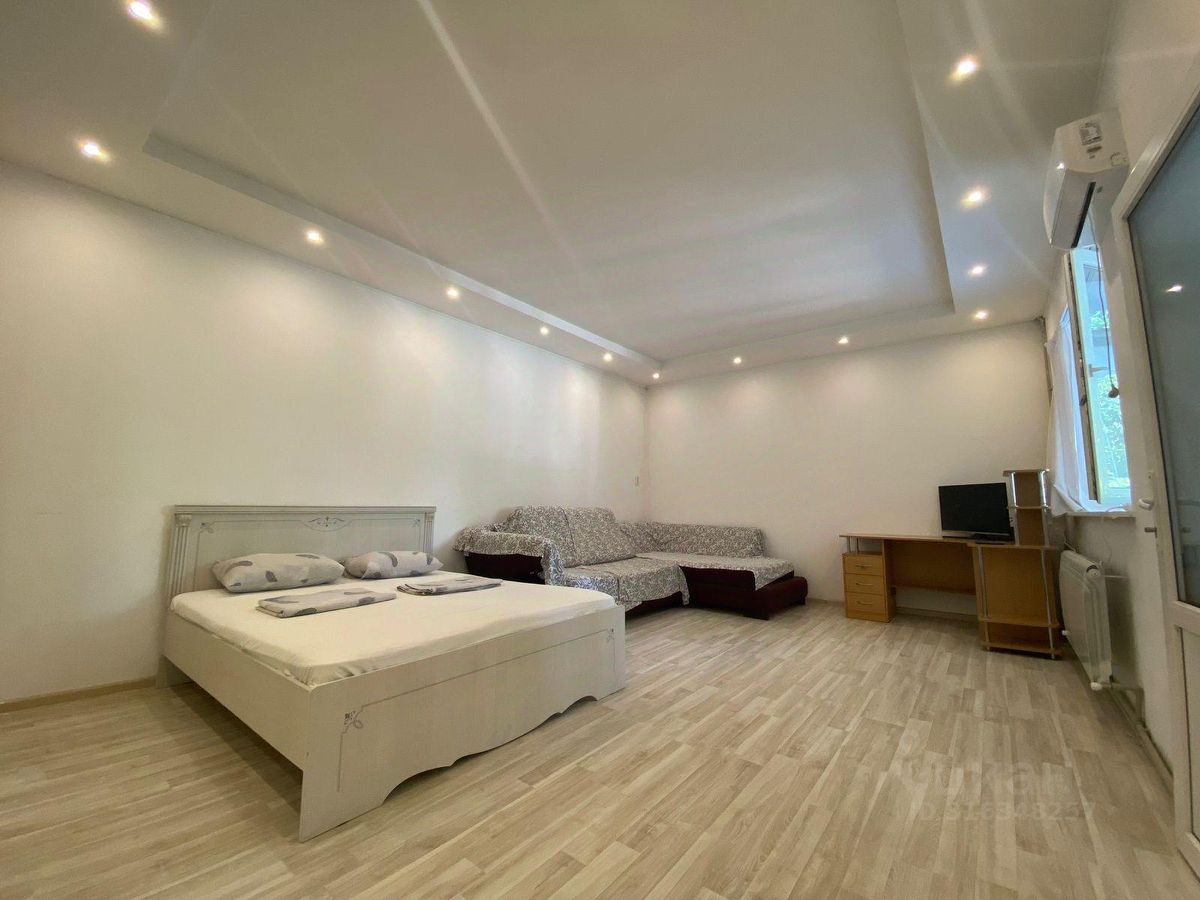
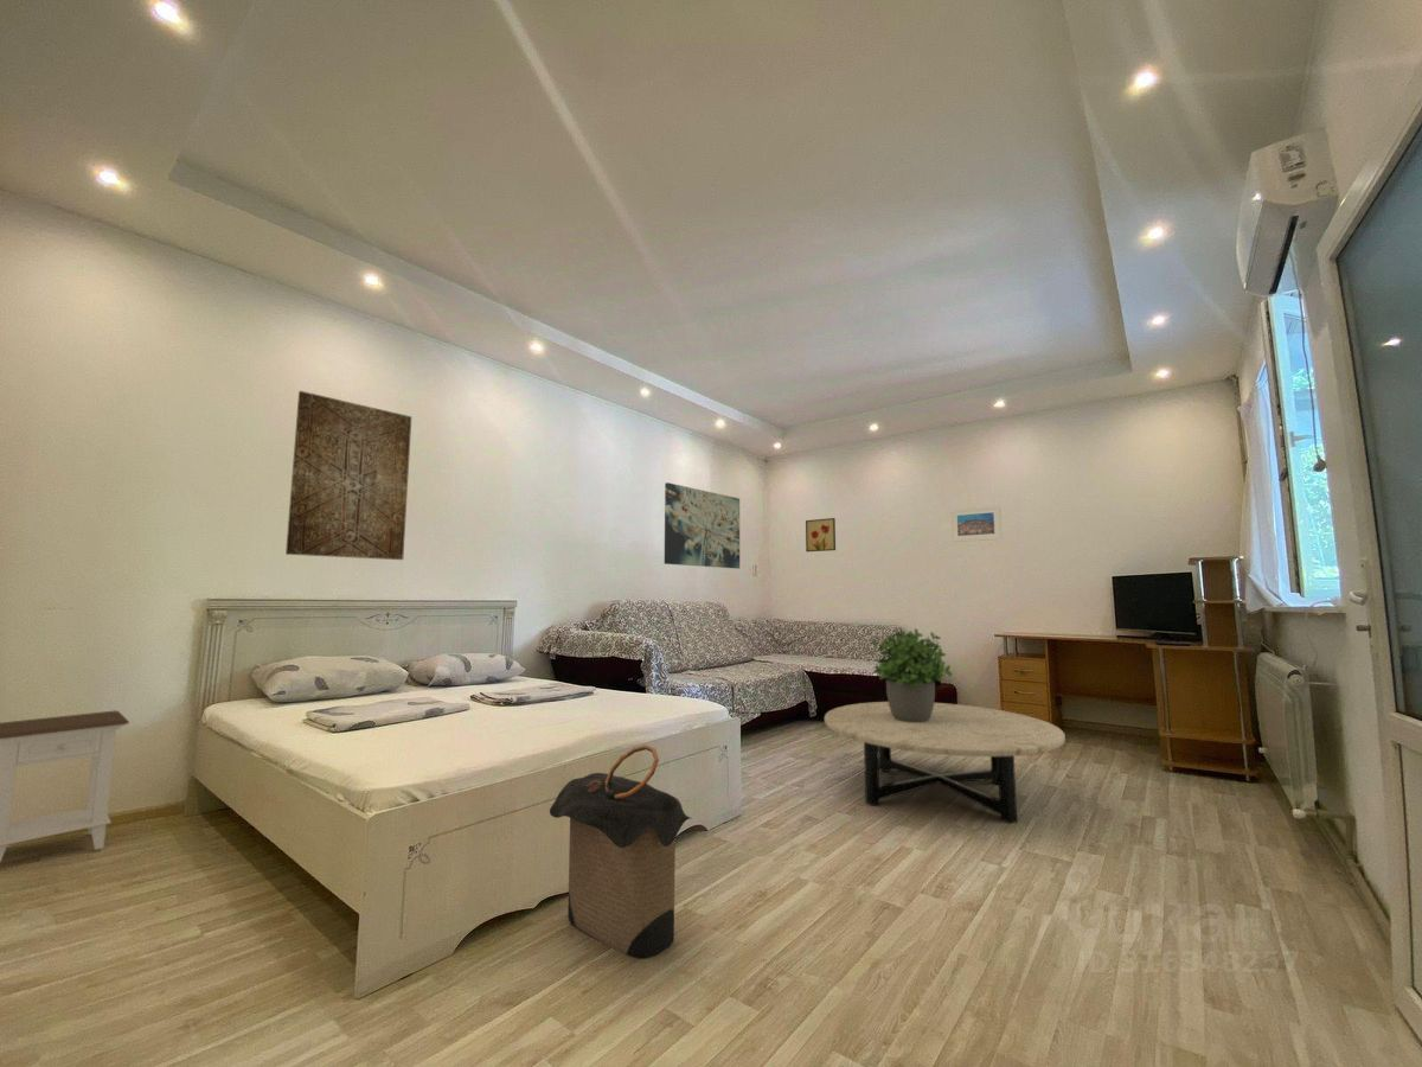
+ potted plant [870,627,953,722]
+ laundry hamper [549,745,692,960]
+ wall art [284,390,412,561]
+ wall art [805,517,837,552]
+ nightstand [0,709,130,863]
+ wall art [664,481,741,570]
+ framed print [949,505,1004,543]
+ coffee table [824,701,1066,825]
